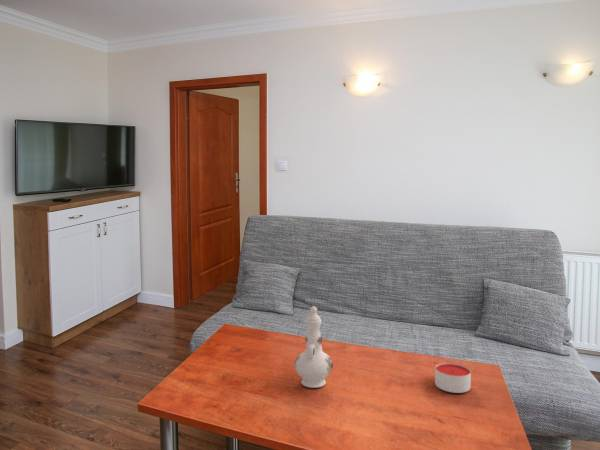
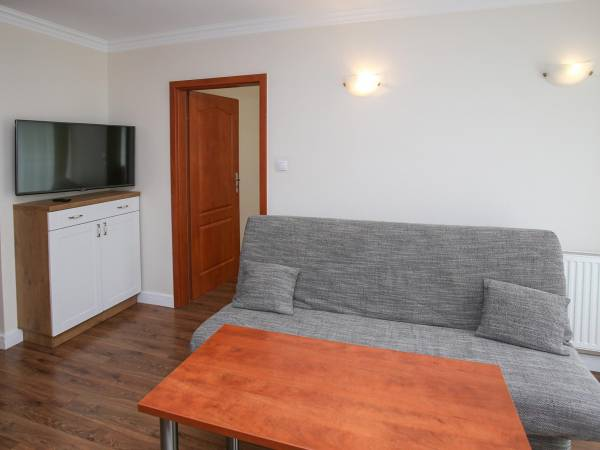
- chinaware [293,305,334,389]
- candle [434,362,472,394]
